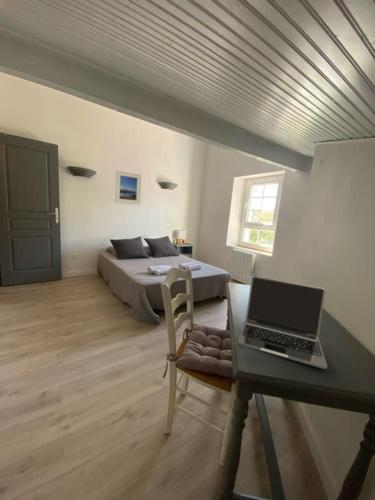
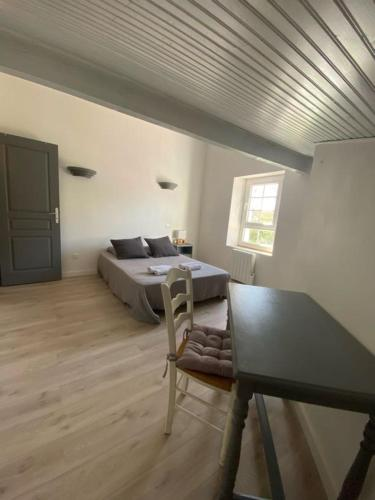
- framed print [114,169,142,206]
- laptop [237,275,328,370]
